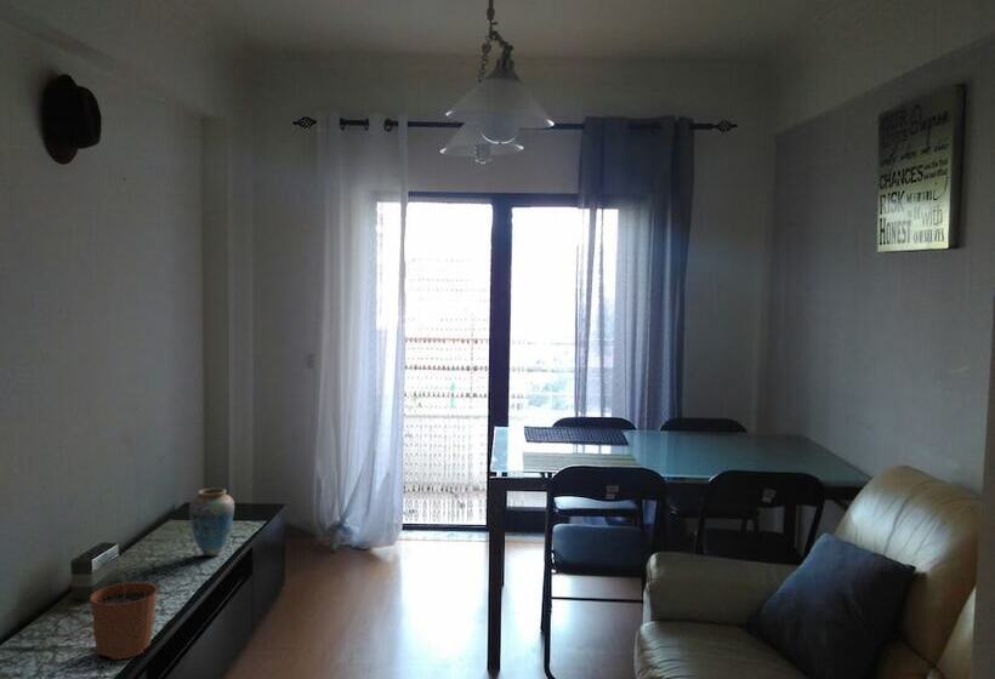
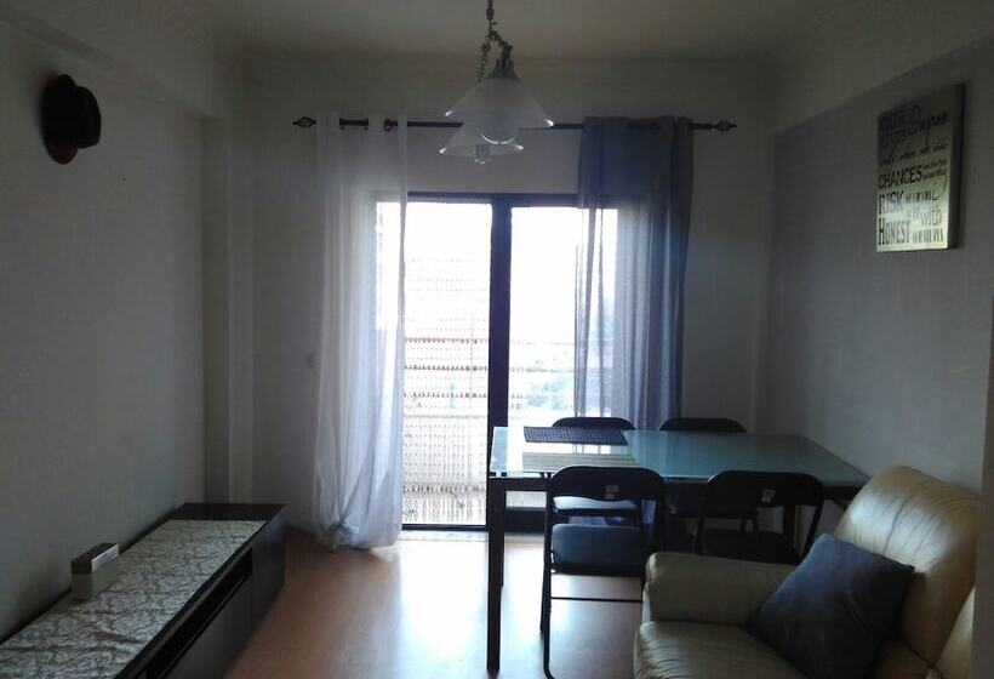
- plant pot [89,560,159,661]
- vase [188,487,235,558]
